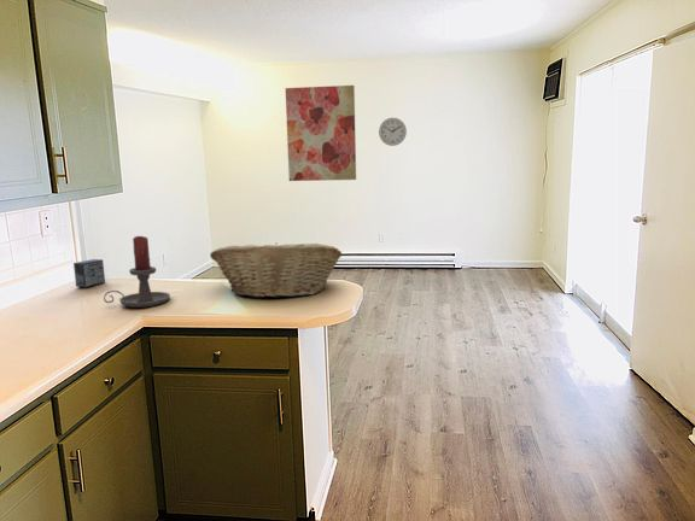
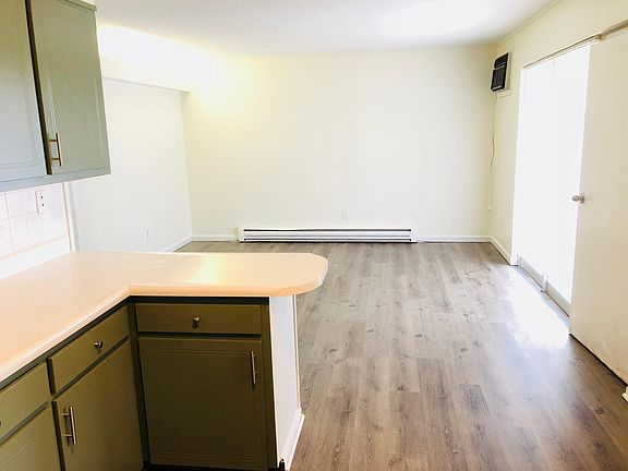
- wall art [285,84,357,182]
- fruit basket [209,241,343,299]
- wall clock [378,117,408,147]
- candle holder [103,235,171,309]
- small box [72,258,106,288]
